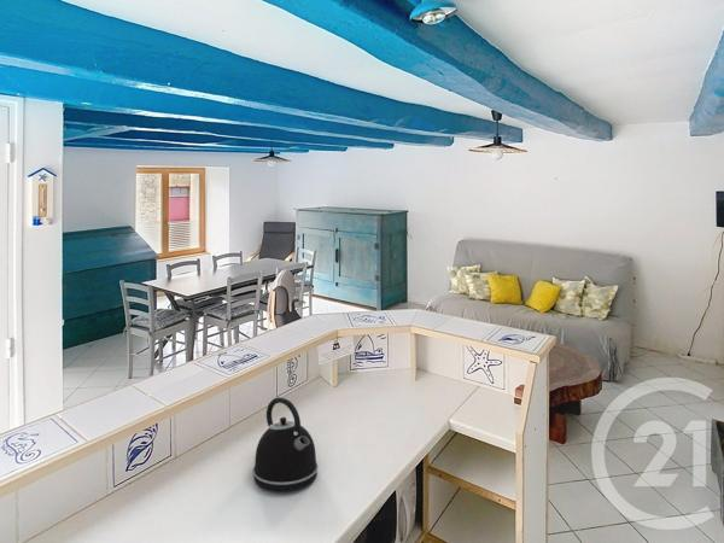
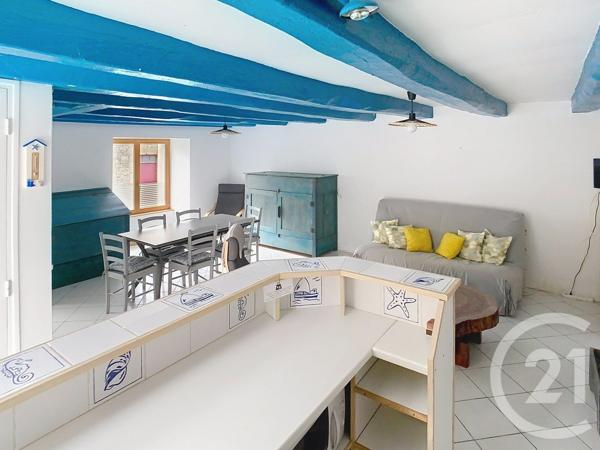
- kettle [252,396,319,492]
